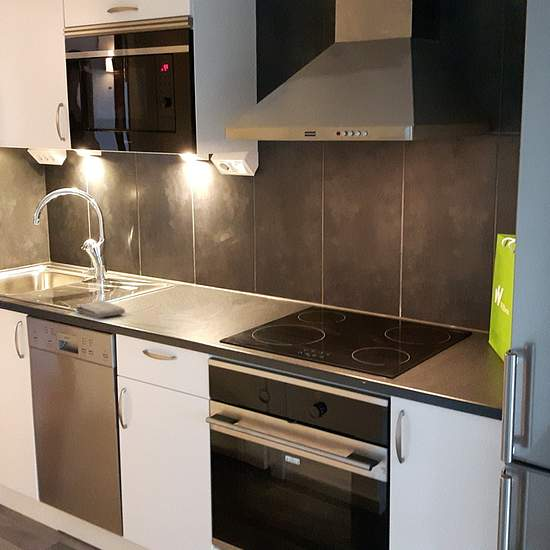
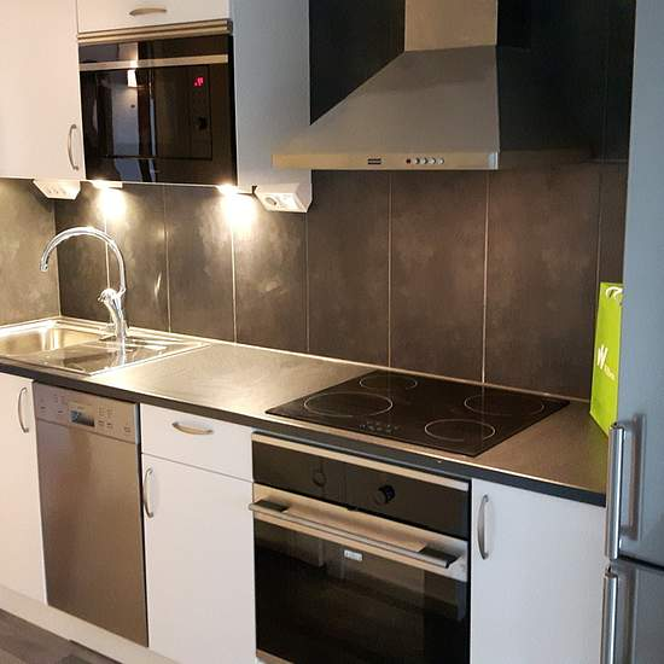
- washcloth [74,300,126,319]
